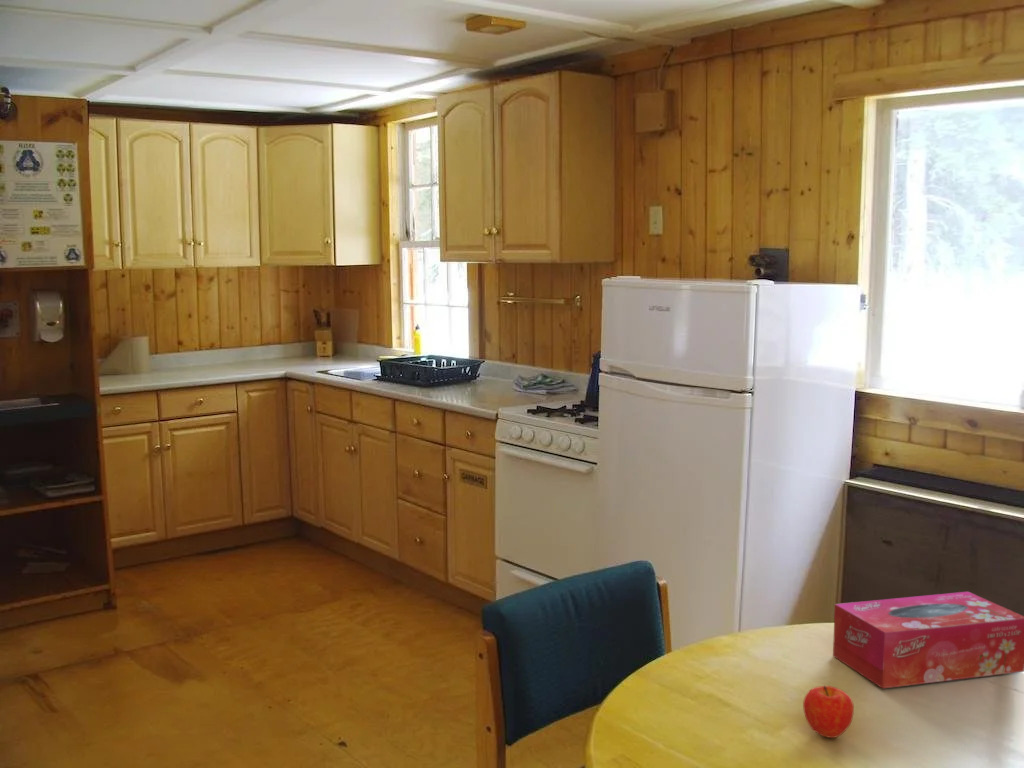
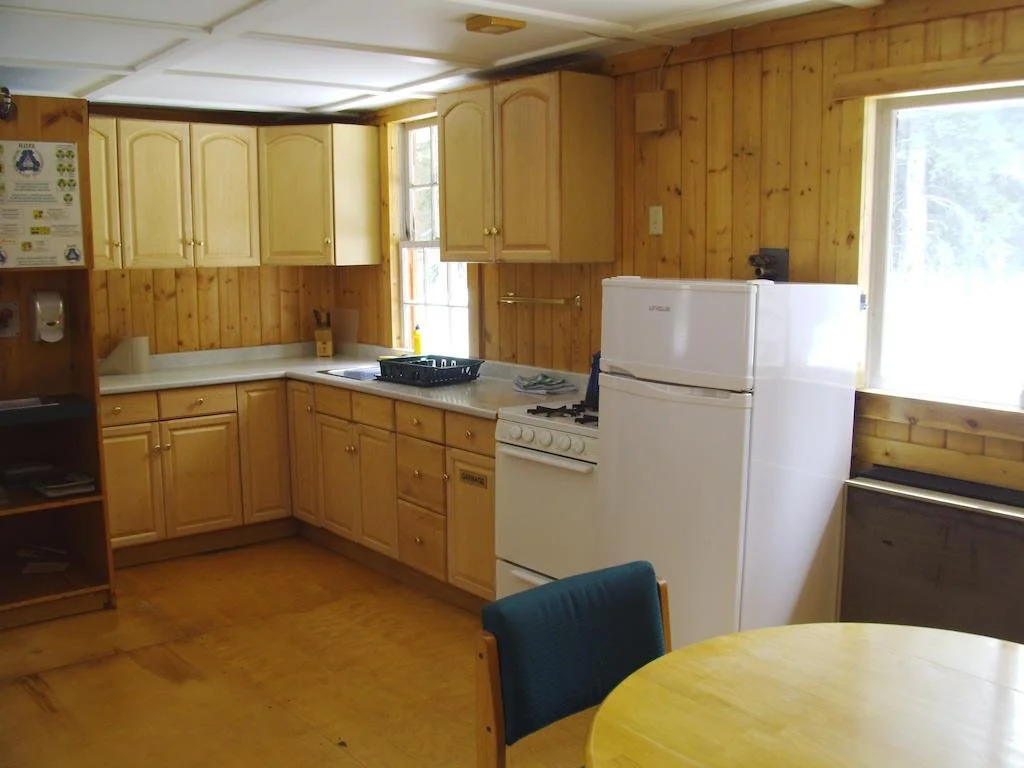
- fruit [802,685,855,739]
- tissue box [832,591,1024,689]
